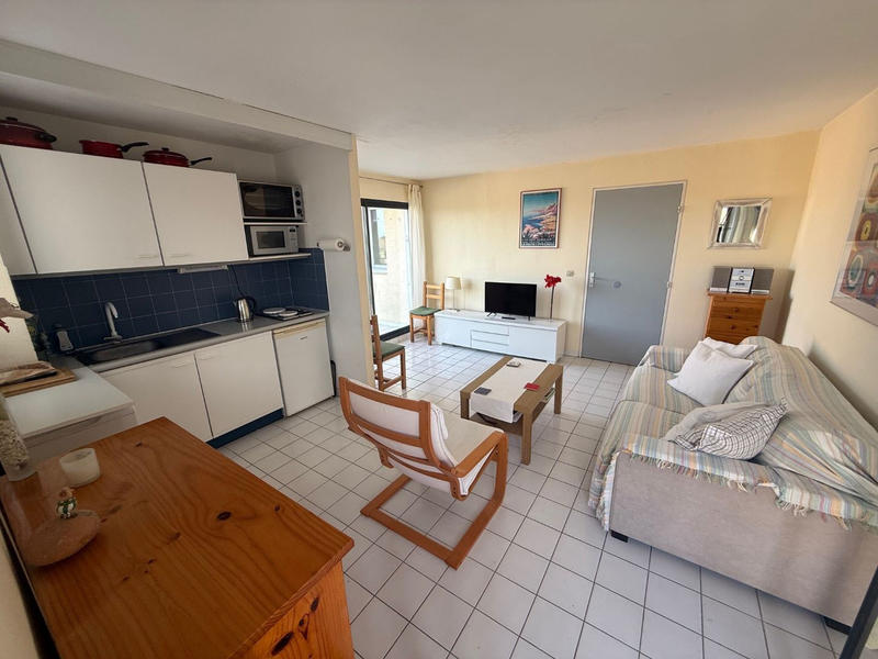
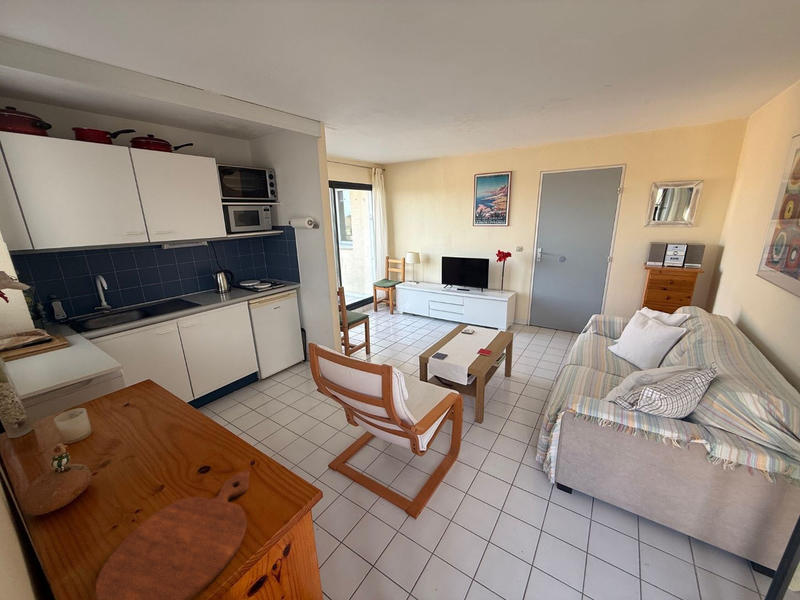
+ cutting board [94,469,251,600]
